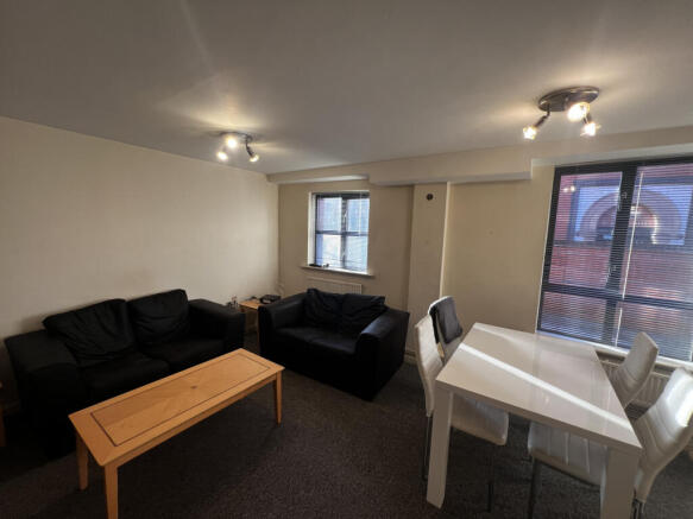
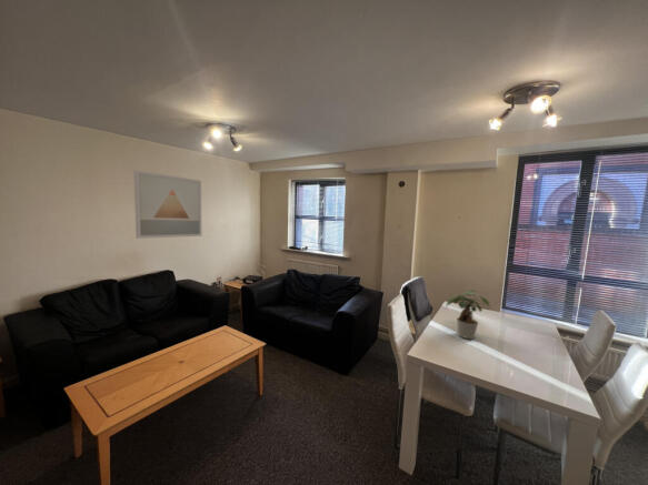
+ wall art [132,170,202,240]
+ potted plant [445,290,491,340]
